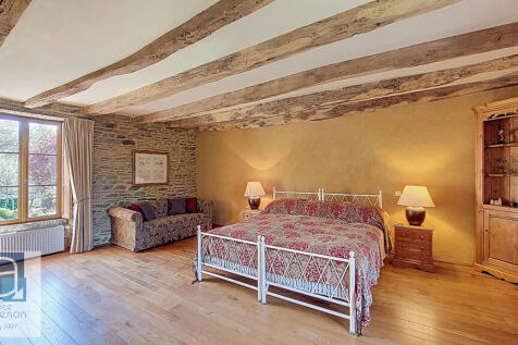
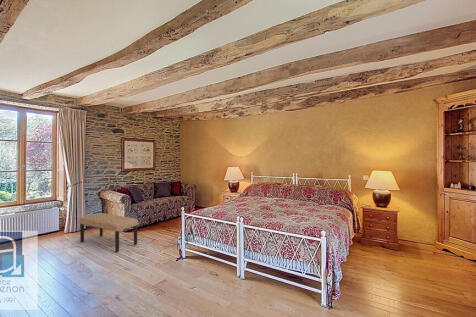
+ bench [78,212,139,253]
